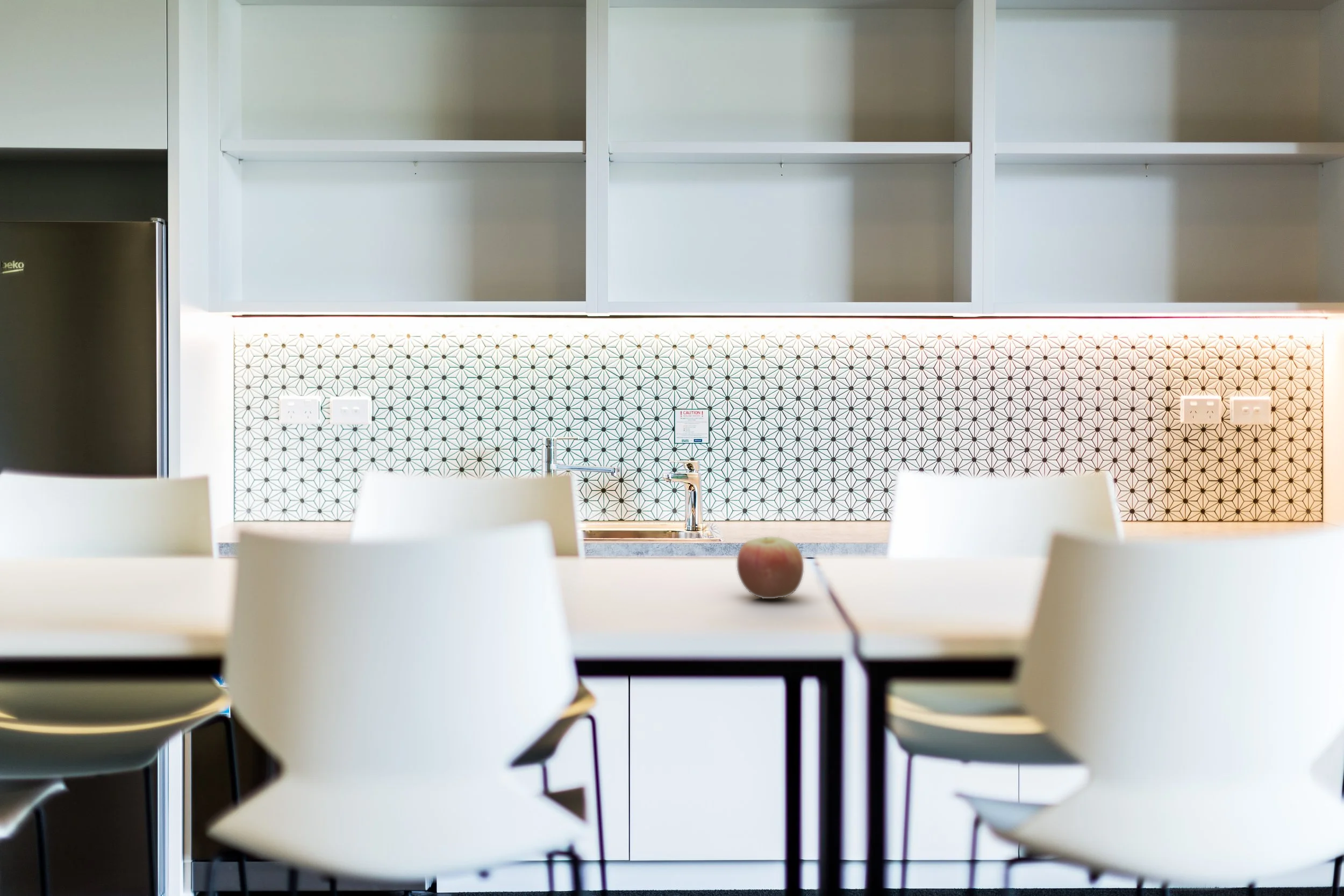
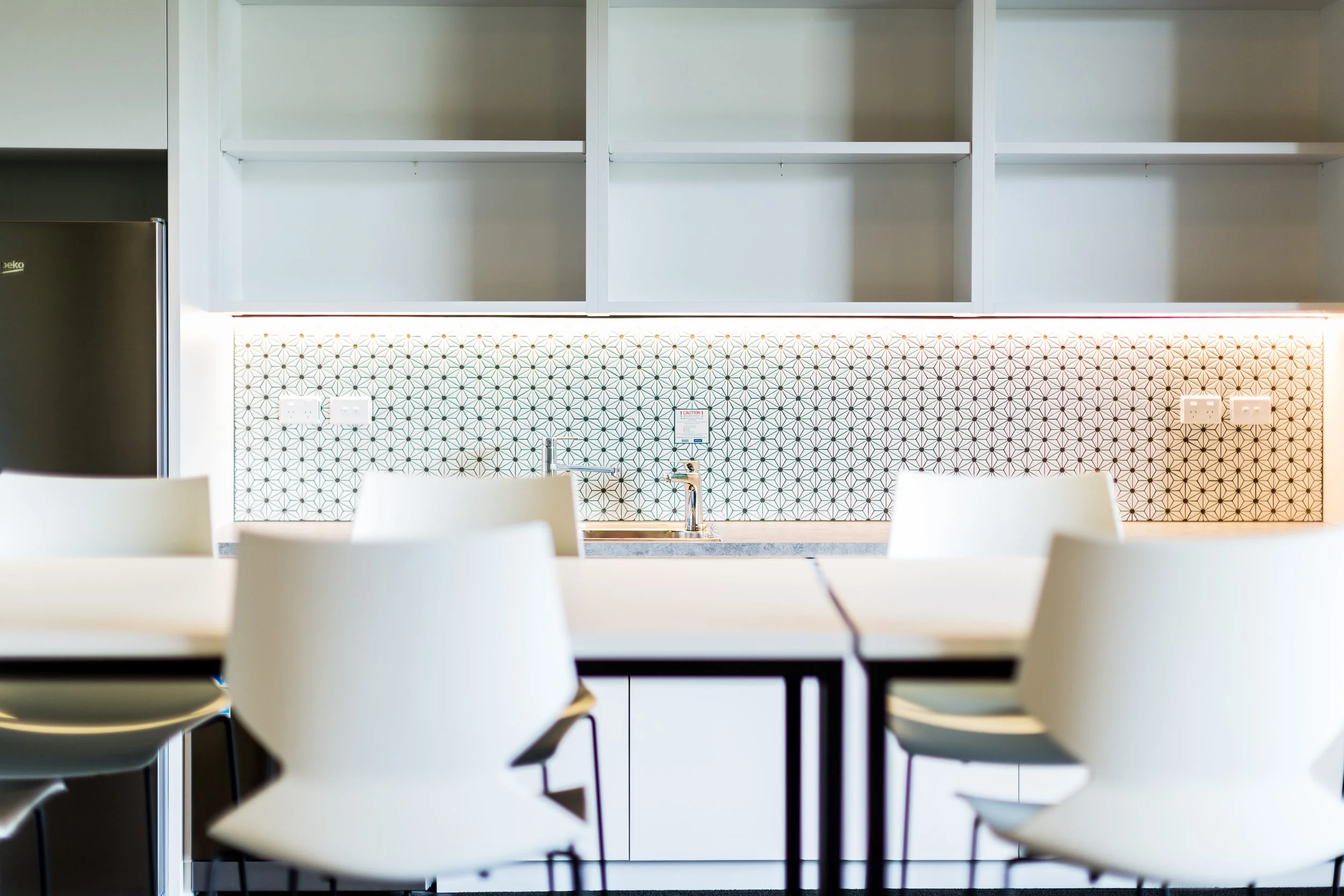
- apple [737,536,804,600]
